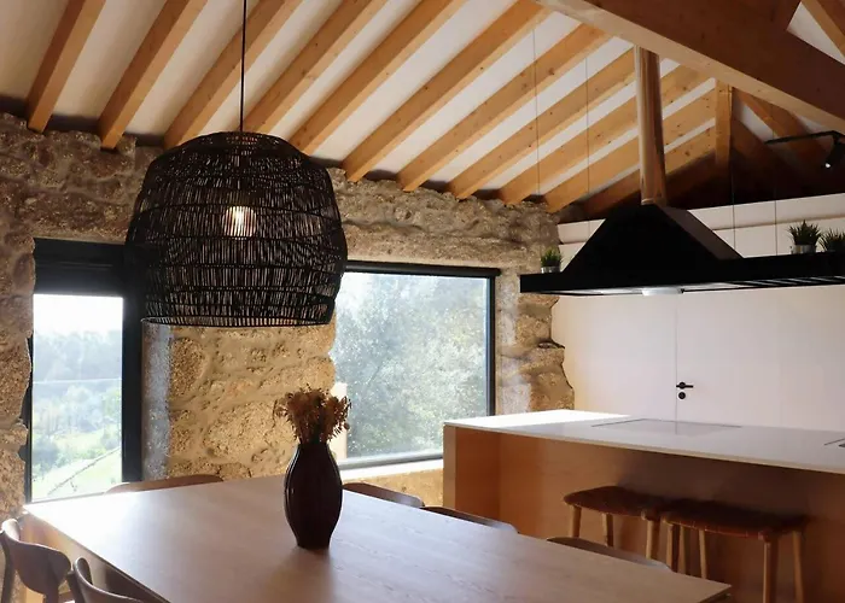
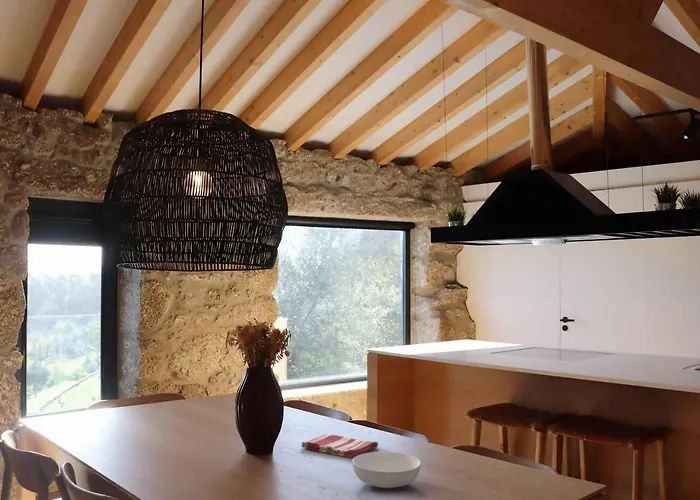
+ serving bowl [351,451,422,489]
+ dish towel [301,433,379,459]
